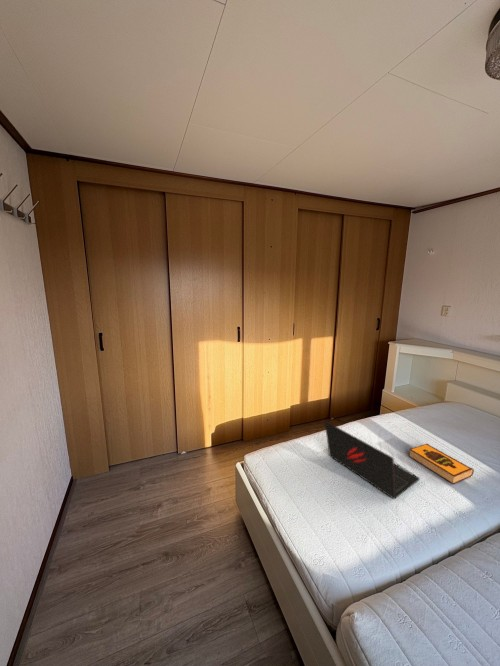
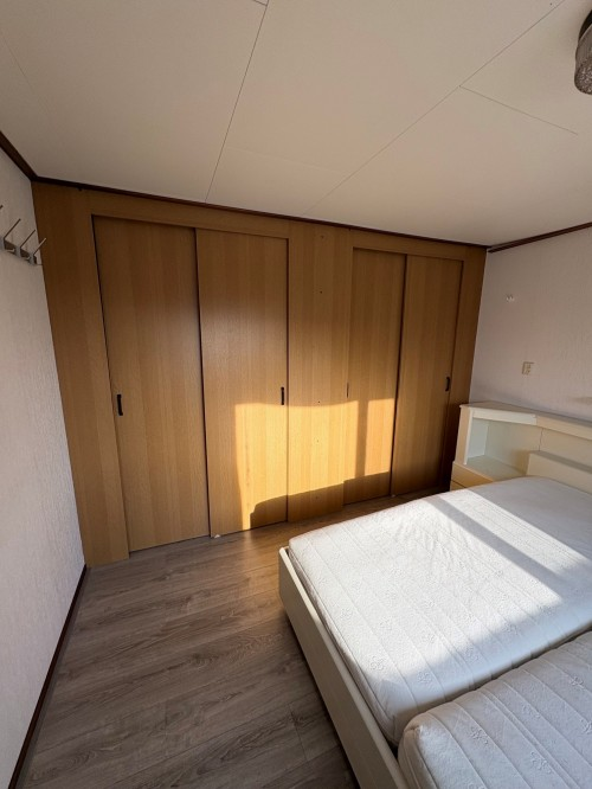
- laptop [324,420,421,500]
- hardback book [408,442,475,485]
